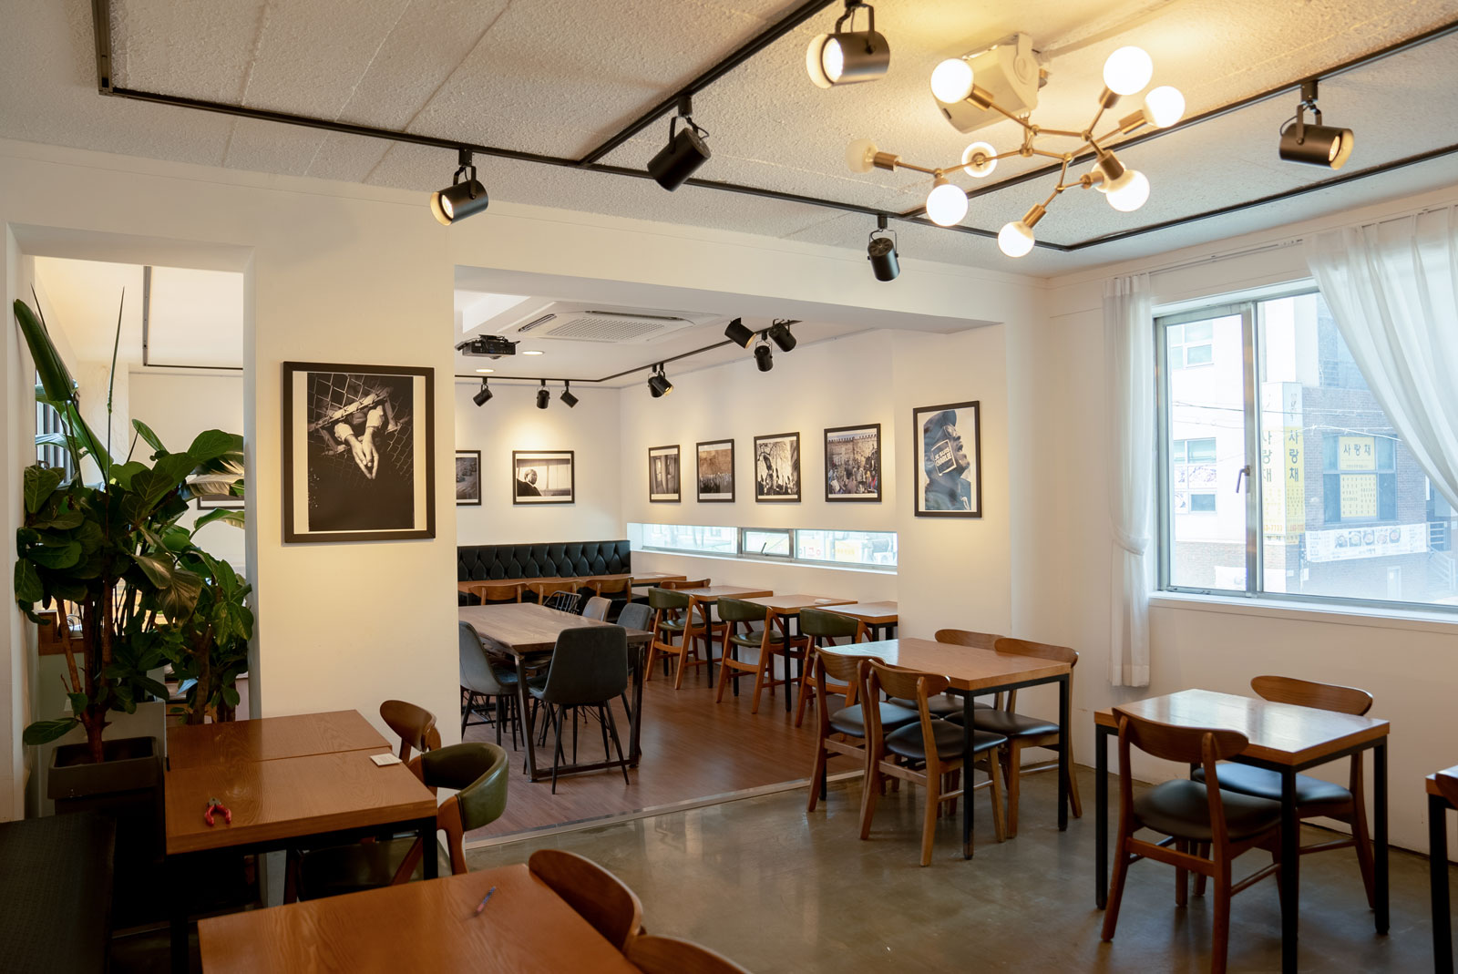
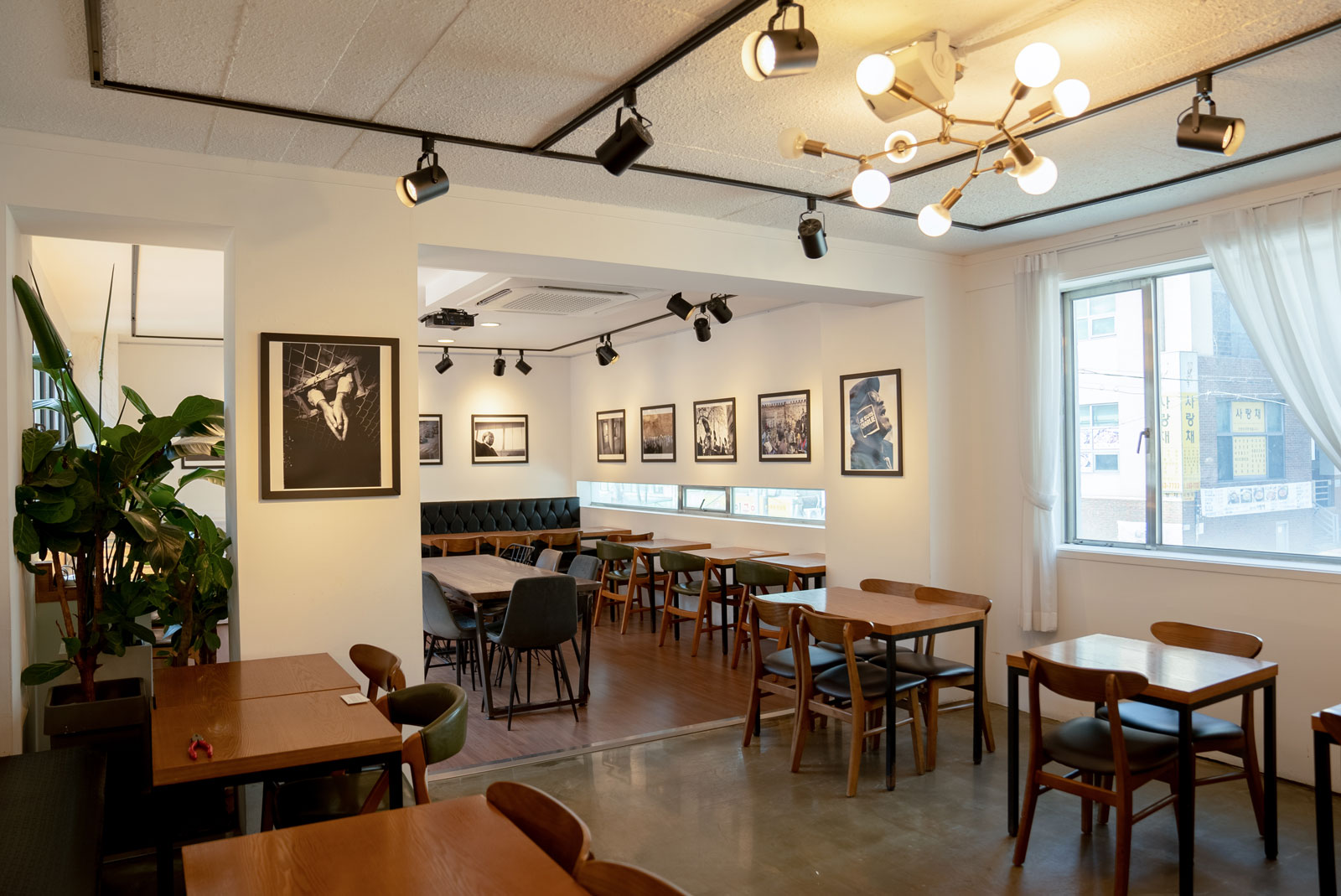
- pen [475,886,497,914]
